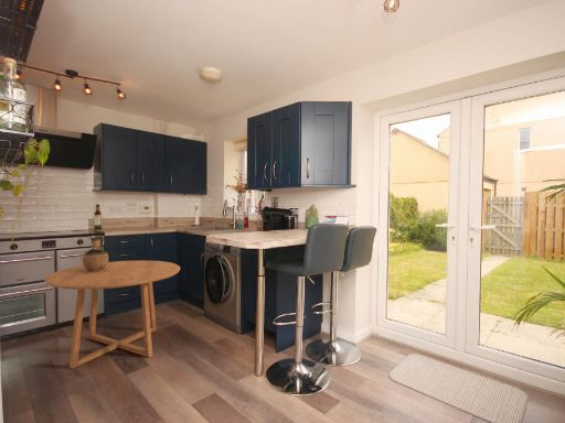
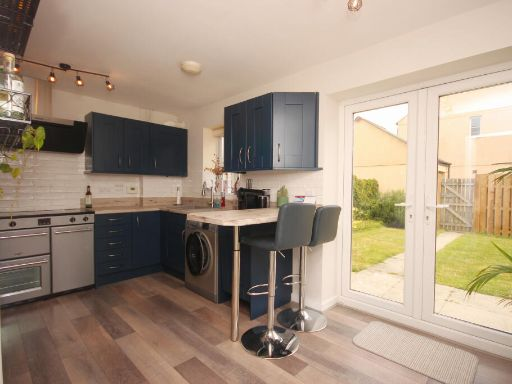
- dining table [43,260,181,370]
- ceramic jug [82,235,109,272]
